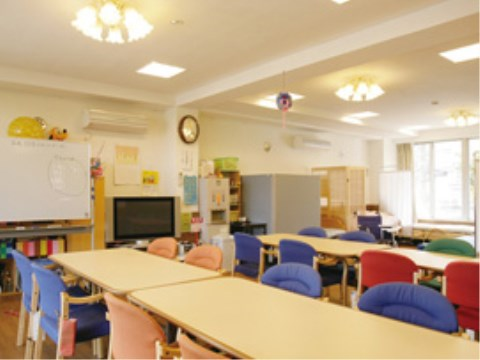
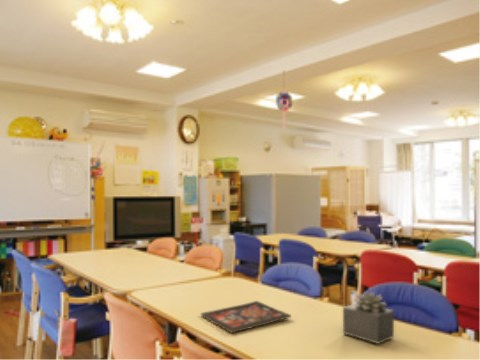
+ succulent plant [342,291,395,345]
+ board game [200,300,292,334]
